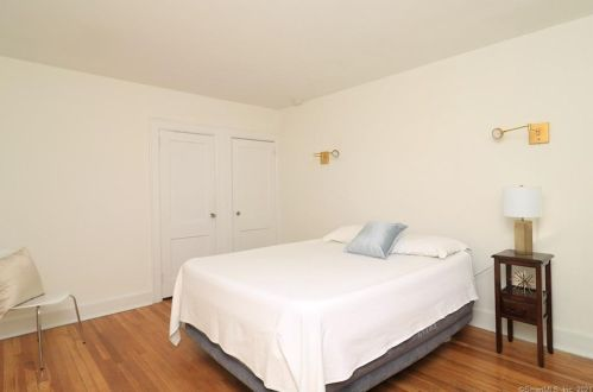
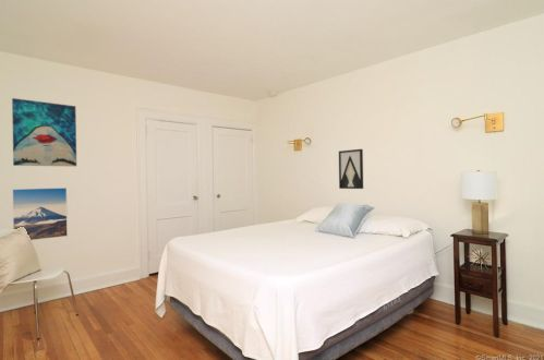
+ wall art [338,148,364,190]
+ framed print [11,187,69,241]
+ wall art [11,97,77,168]
